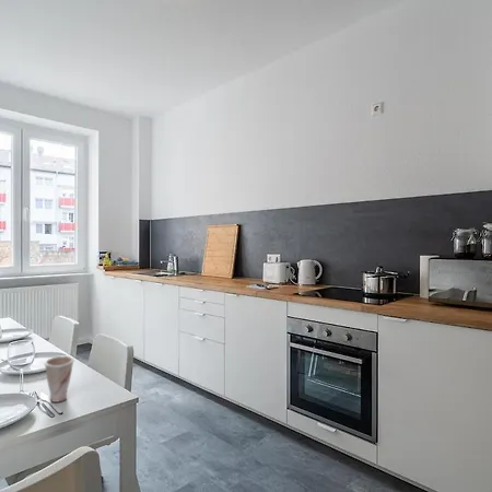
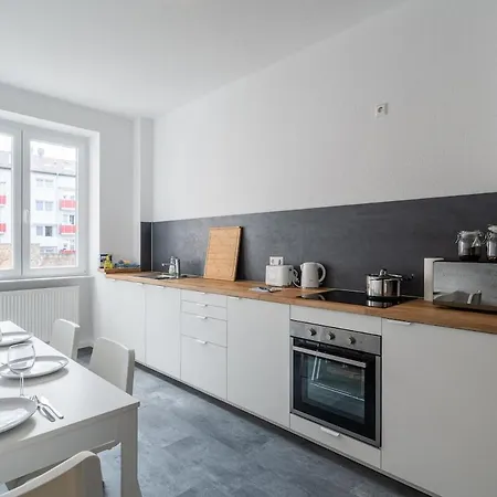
- cup [43,355,75,403]
